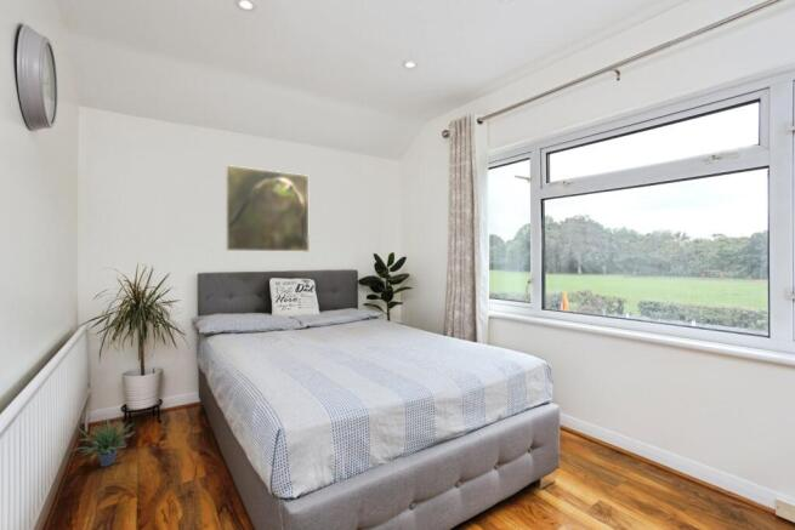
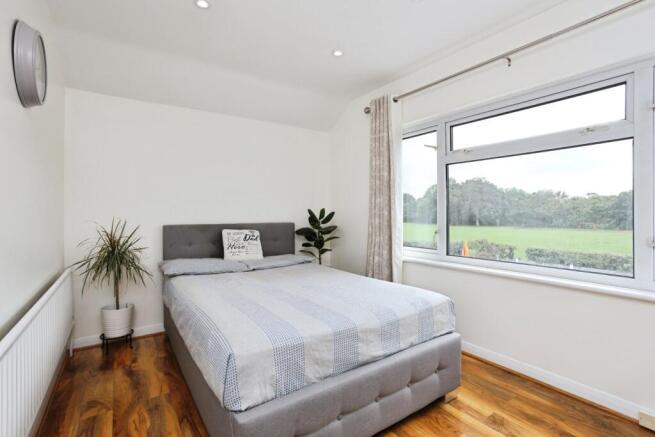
- potted plant [70,415,136,468]
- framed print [225,164,311,253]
